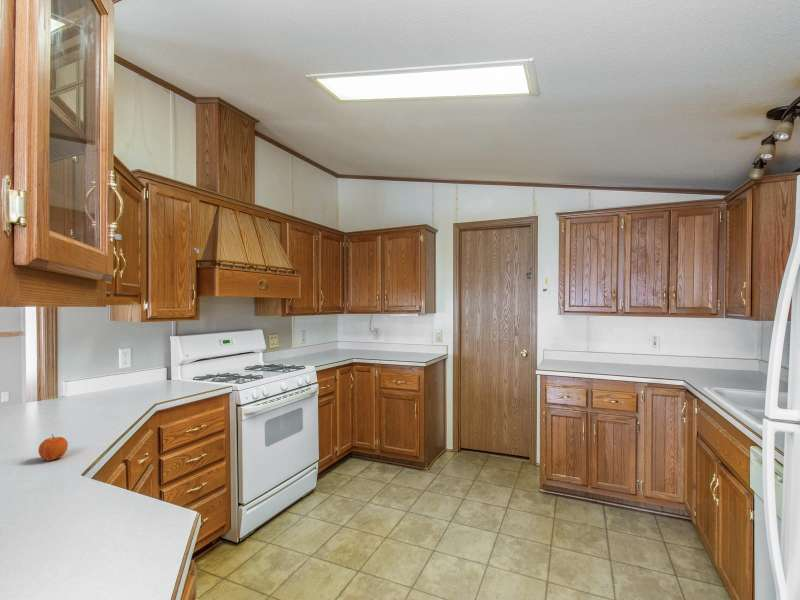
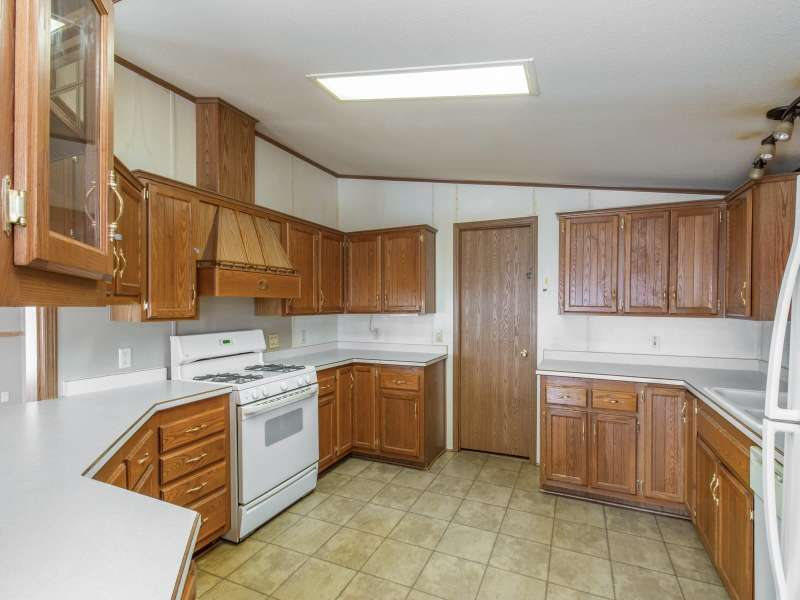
- apple [38,433,69,462]
